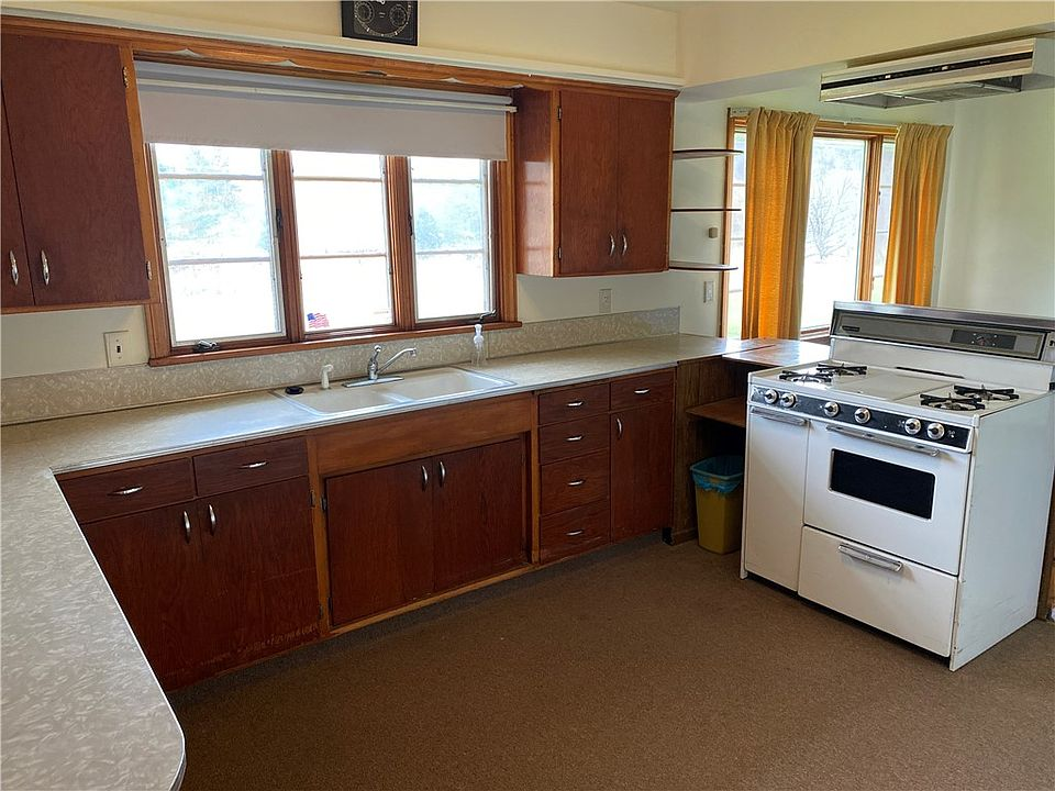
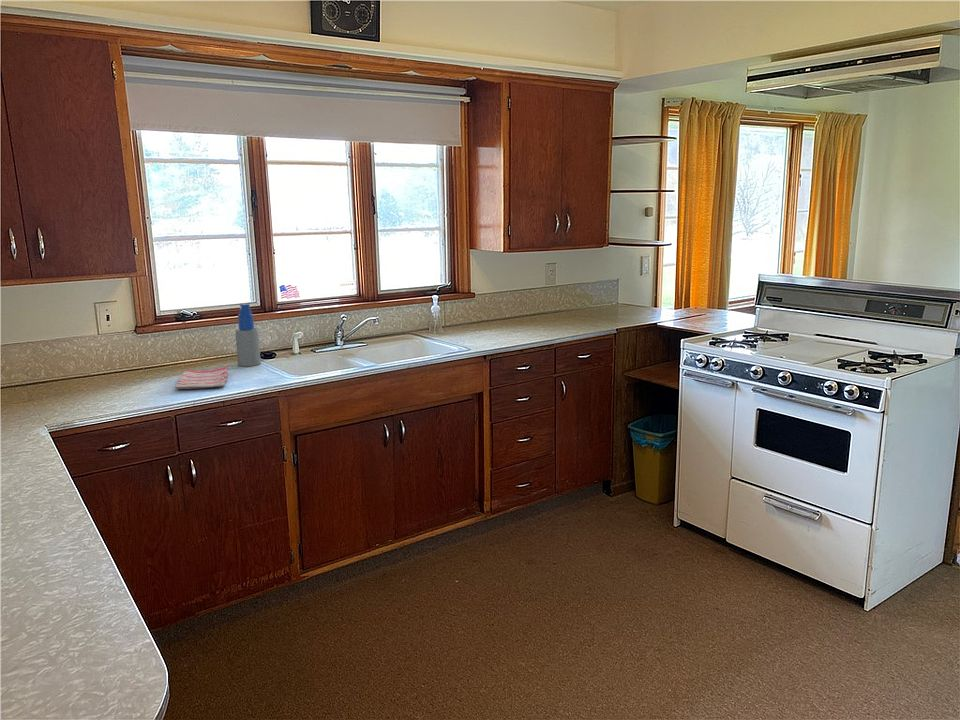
+ spray bottle [234,303,262,367]
+ dish towel [174,365,230,390]
